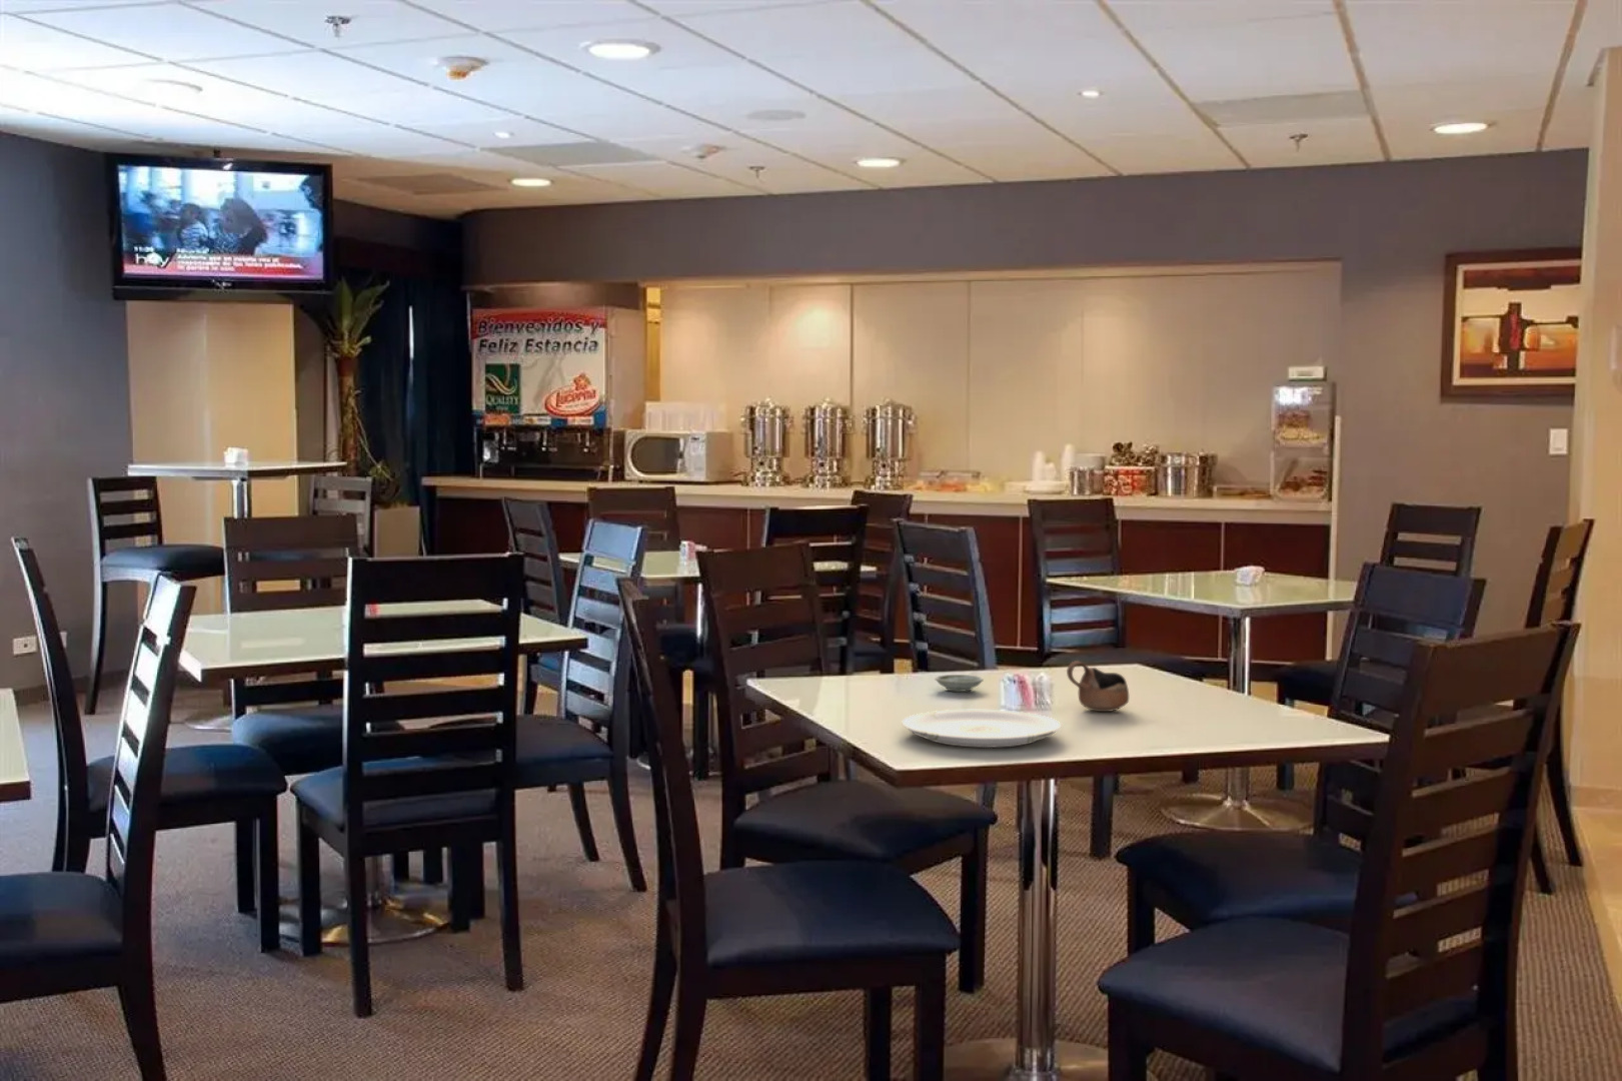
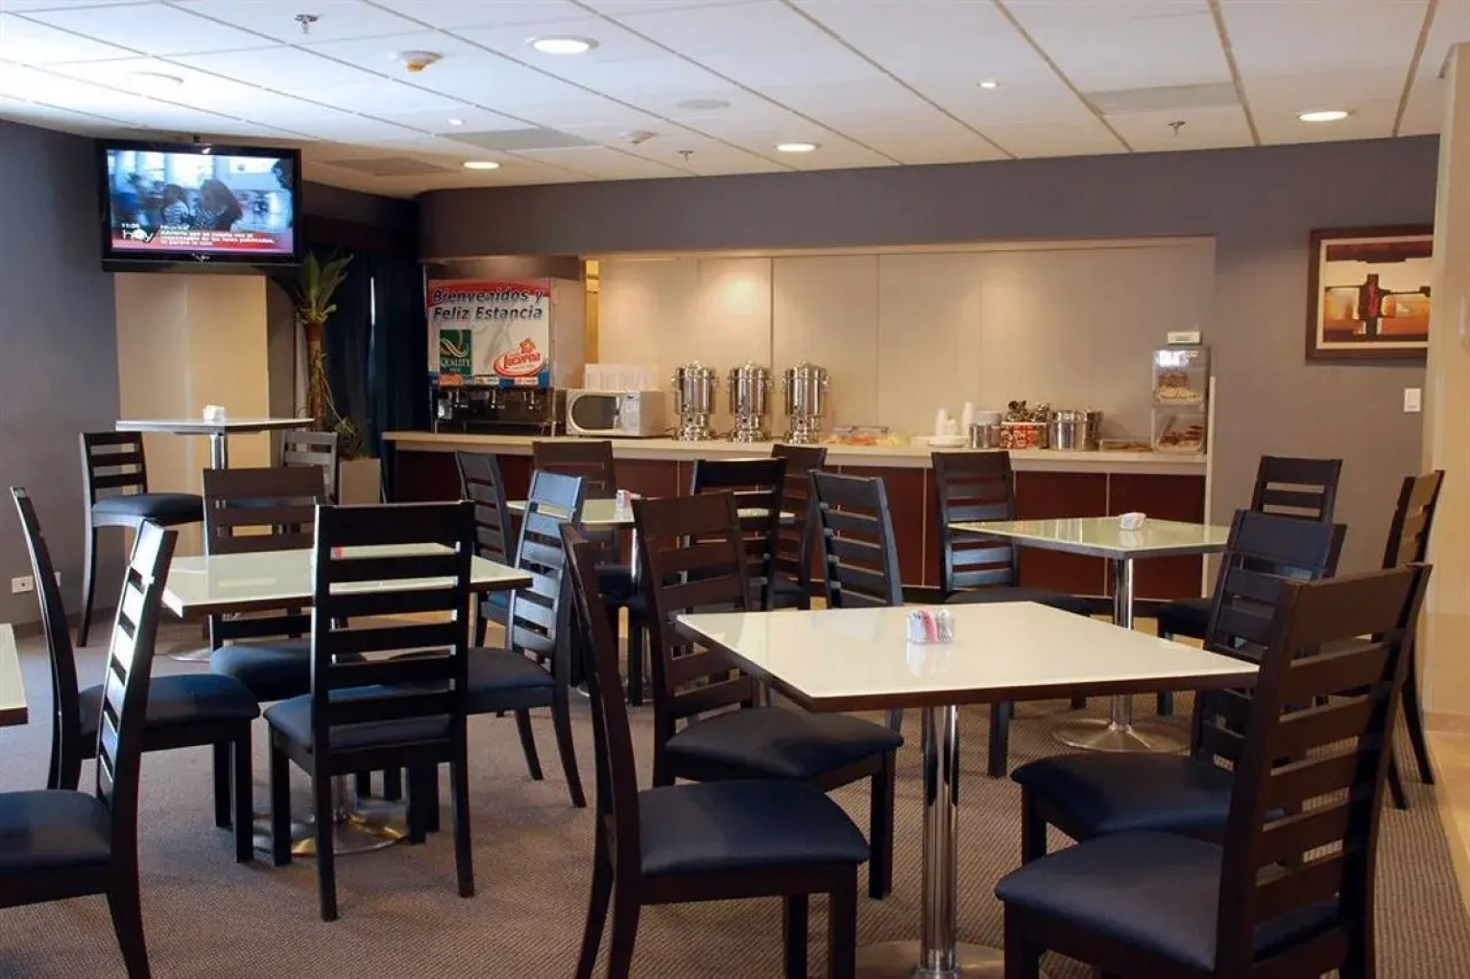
- plate [901,708,1062,749]
- saucer [933,673,984,693]
- cup [1066,660,1130,713]
